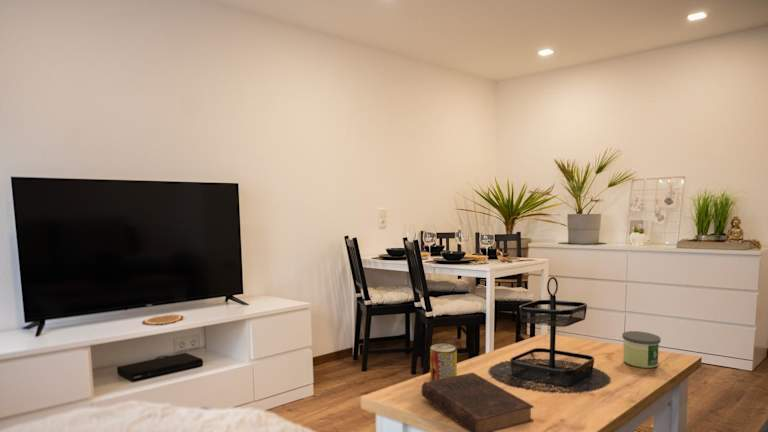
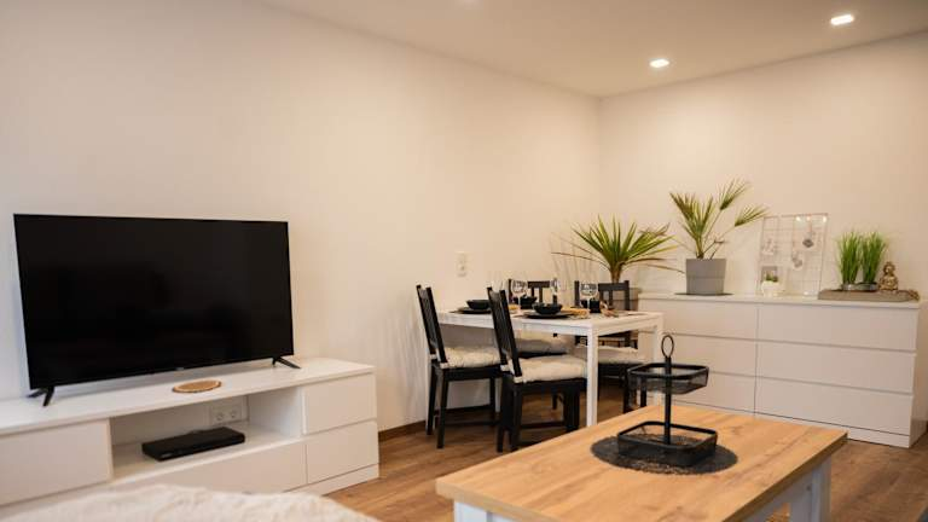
- candle [621,330,662,369]
- beverage can [429,343,458,381]
- book [421,372,535,432]
